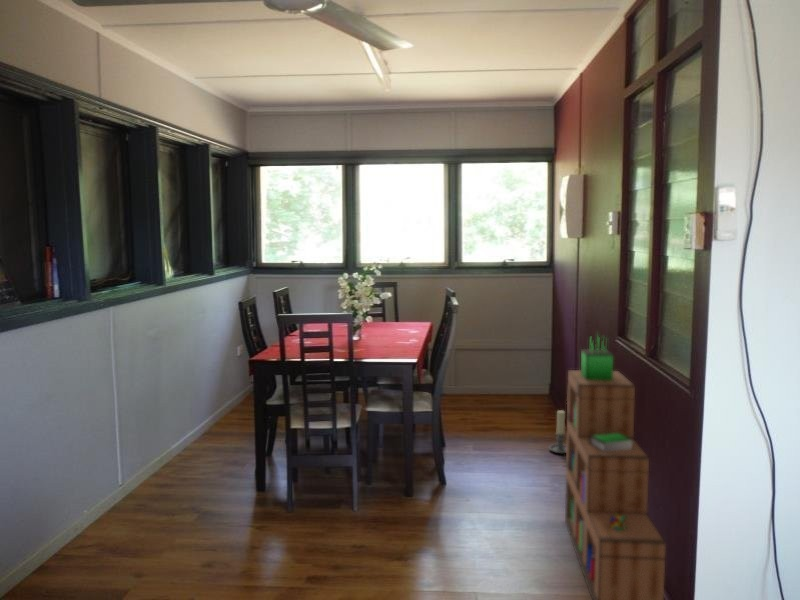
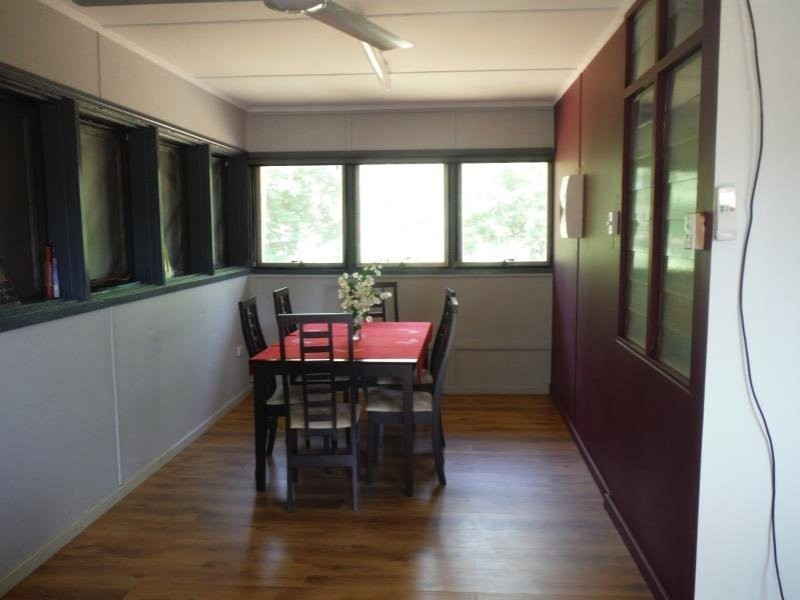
- bookshelf [564,331,667,600]
- candle holder [548,409,567,455]
